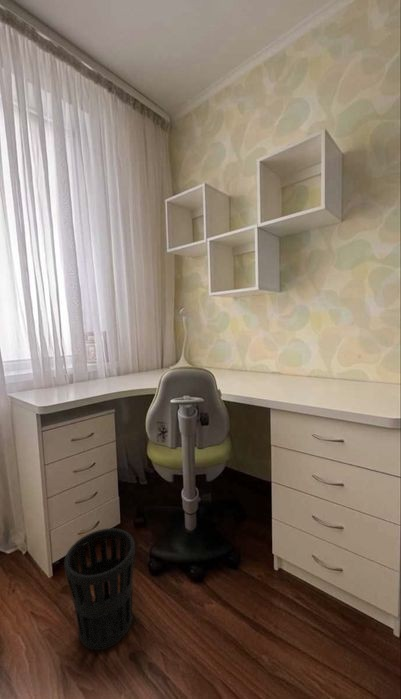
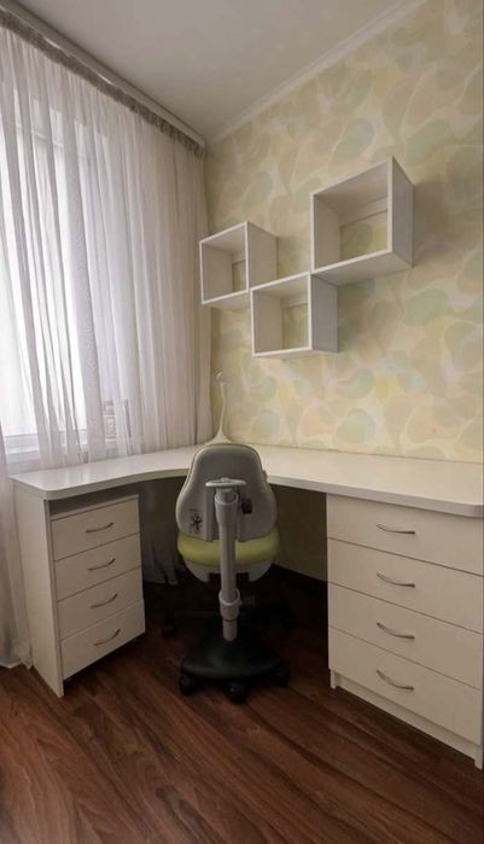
- wastebasket [63,527,136,651]
